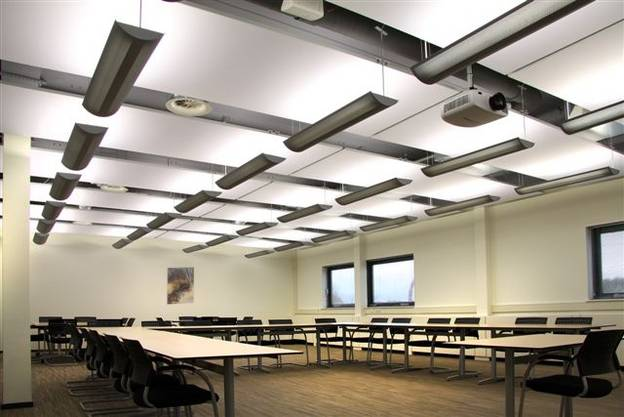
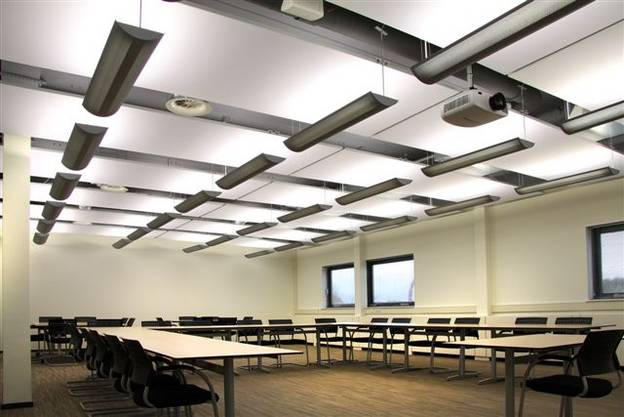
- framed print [166,266,195,305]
